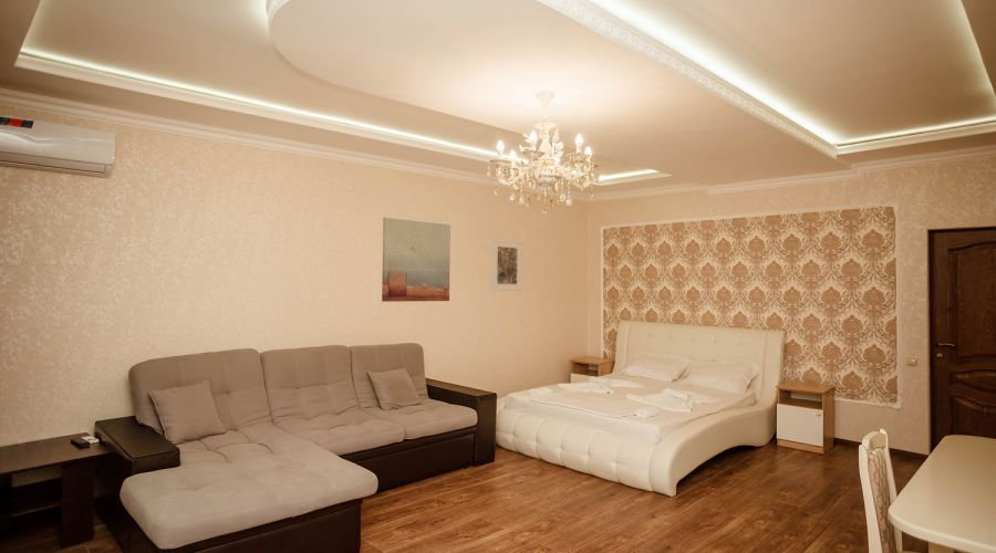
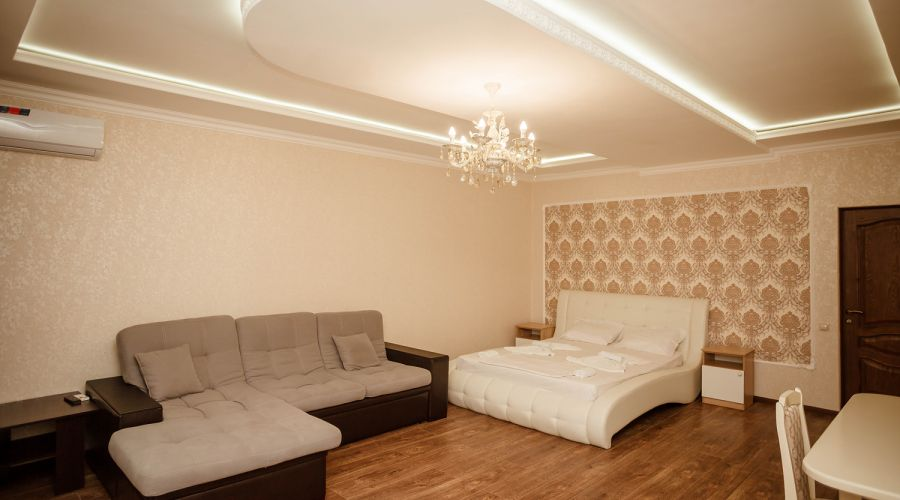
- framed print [490,238,523,292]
- wall art [381,217,452,303]
